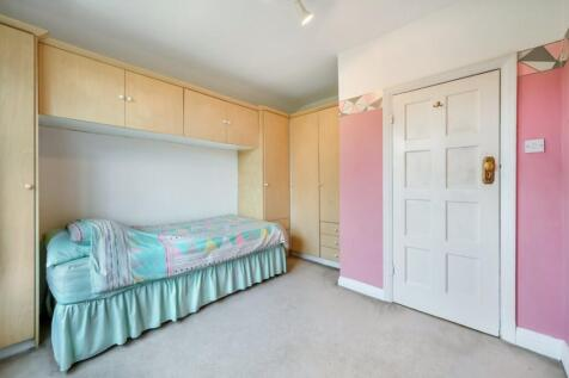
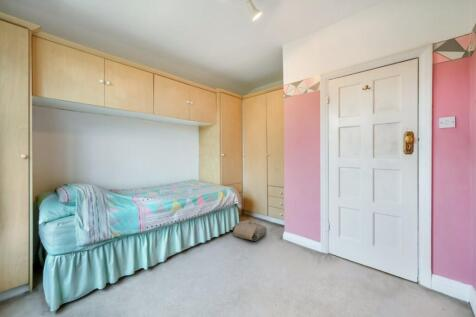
+ bag [231,219,268,242]
